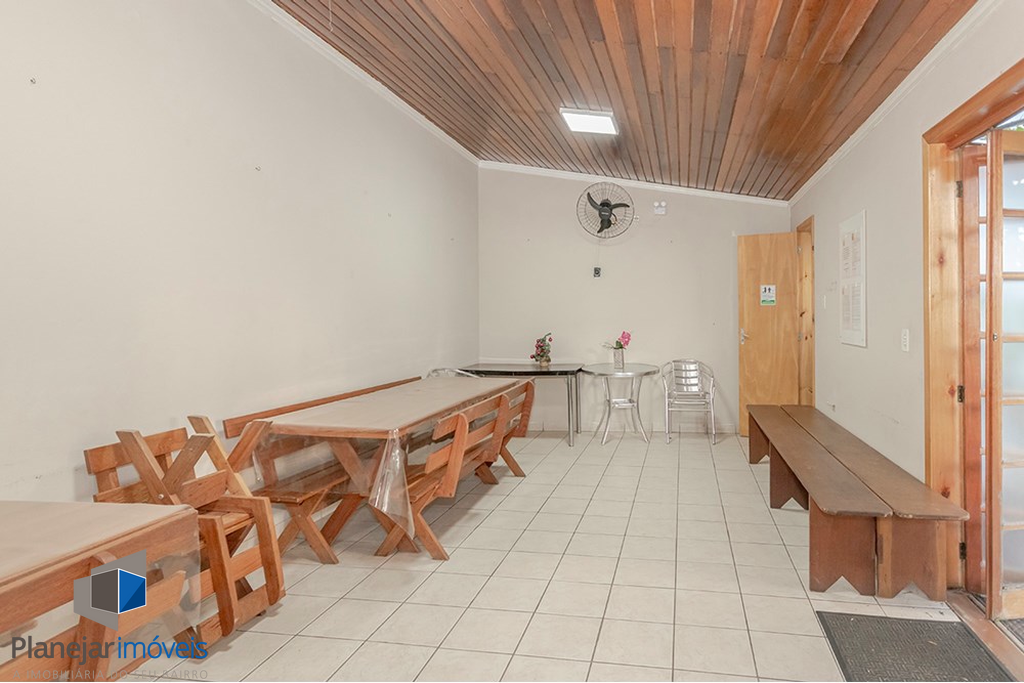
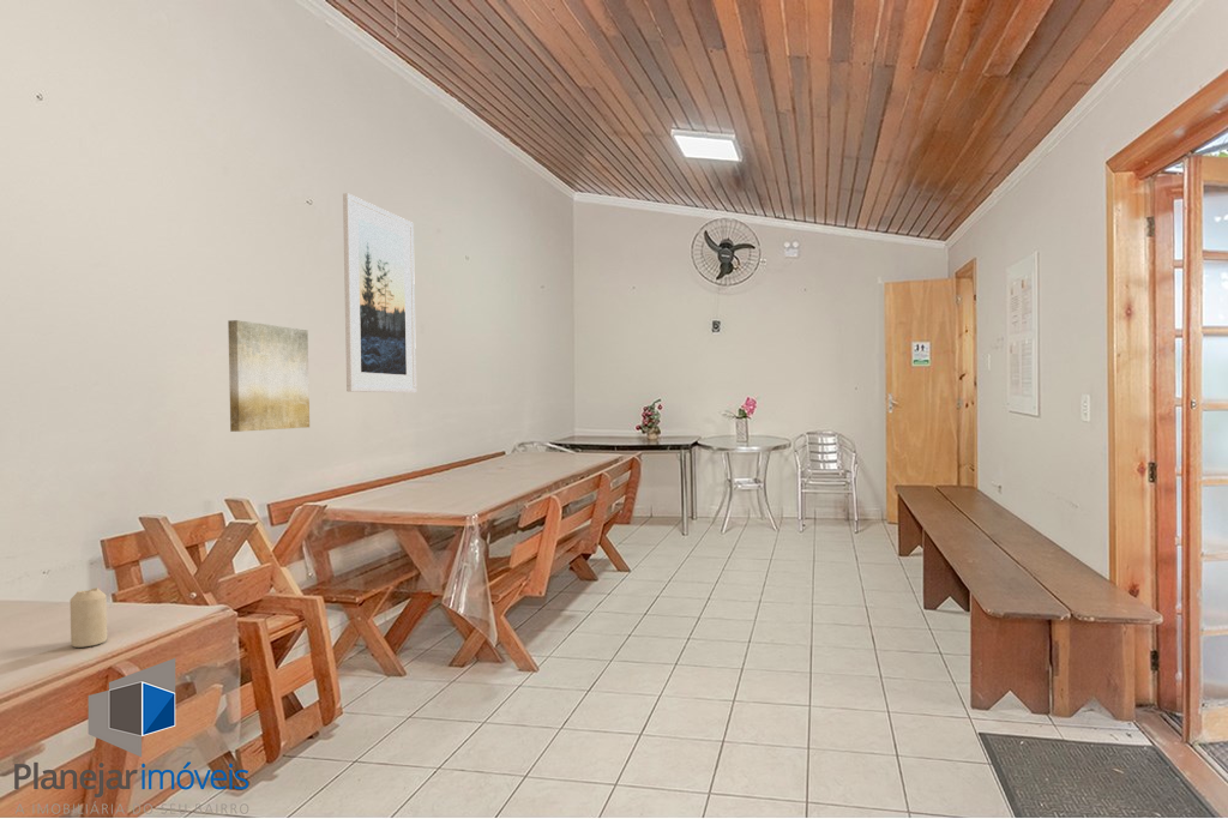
+ wall art [227,319,311,433]
+ candle [68,586,108,649]
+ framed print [342,192,417,393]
